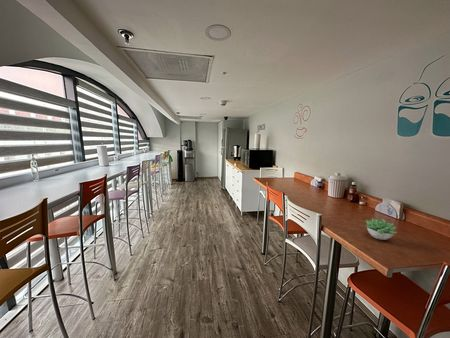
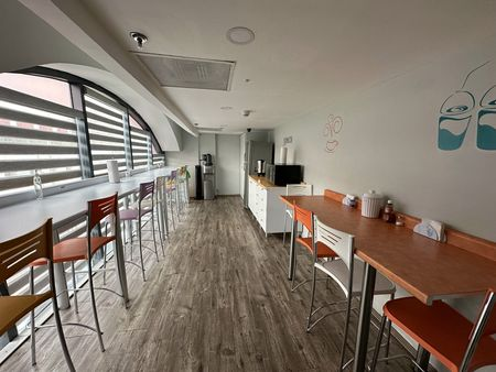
- succulent plant [365,217,398,241]
